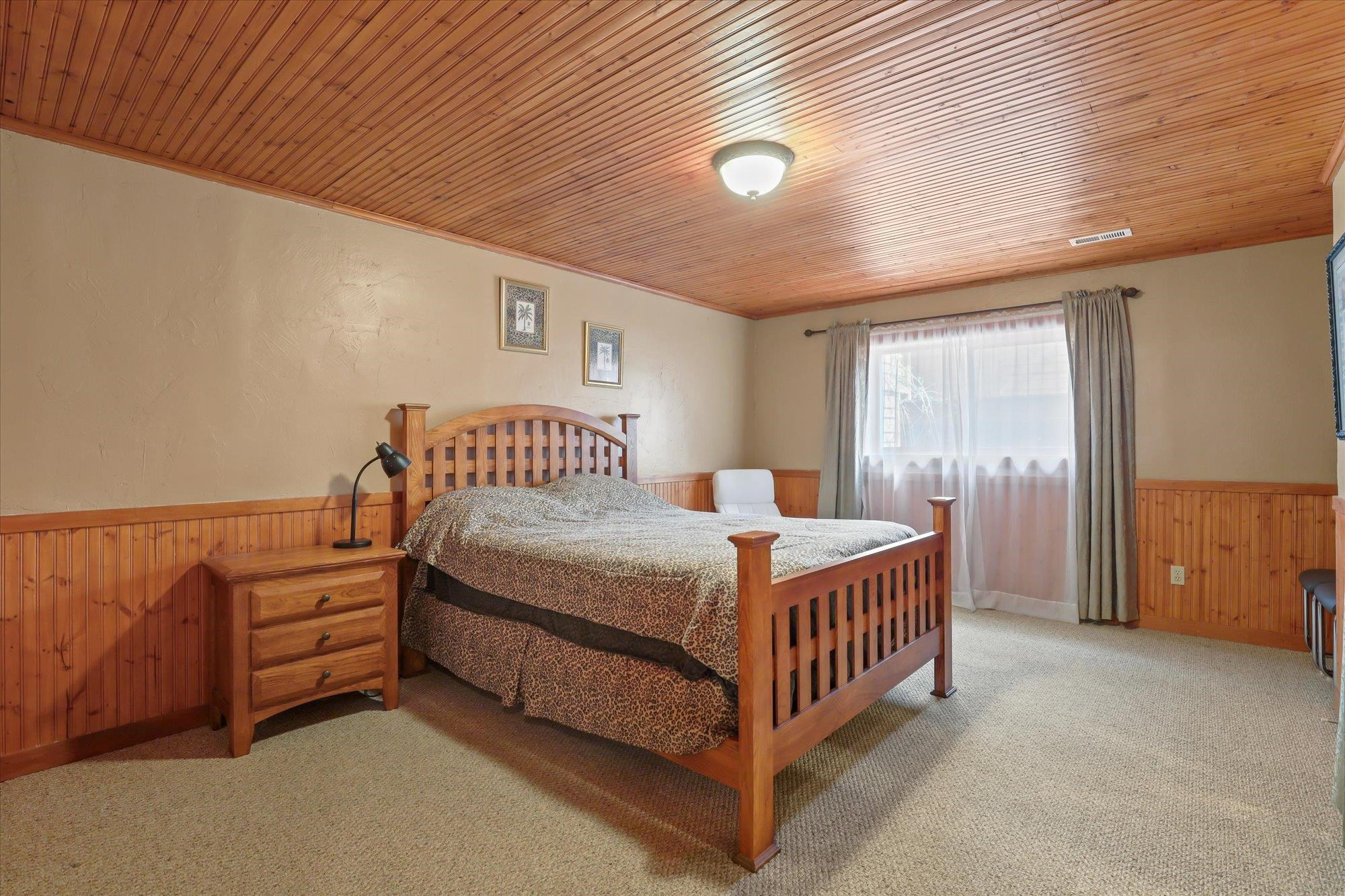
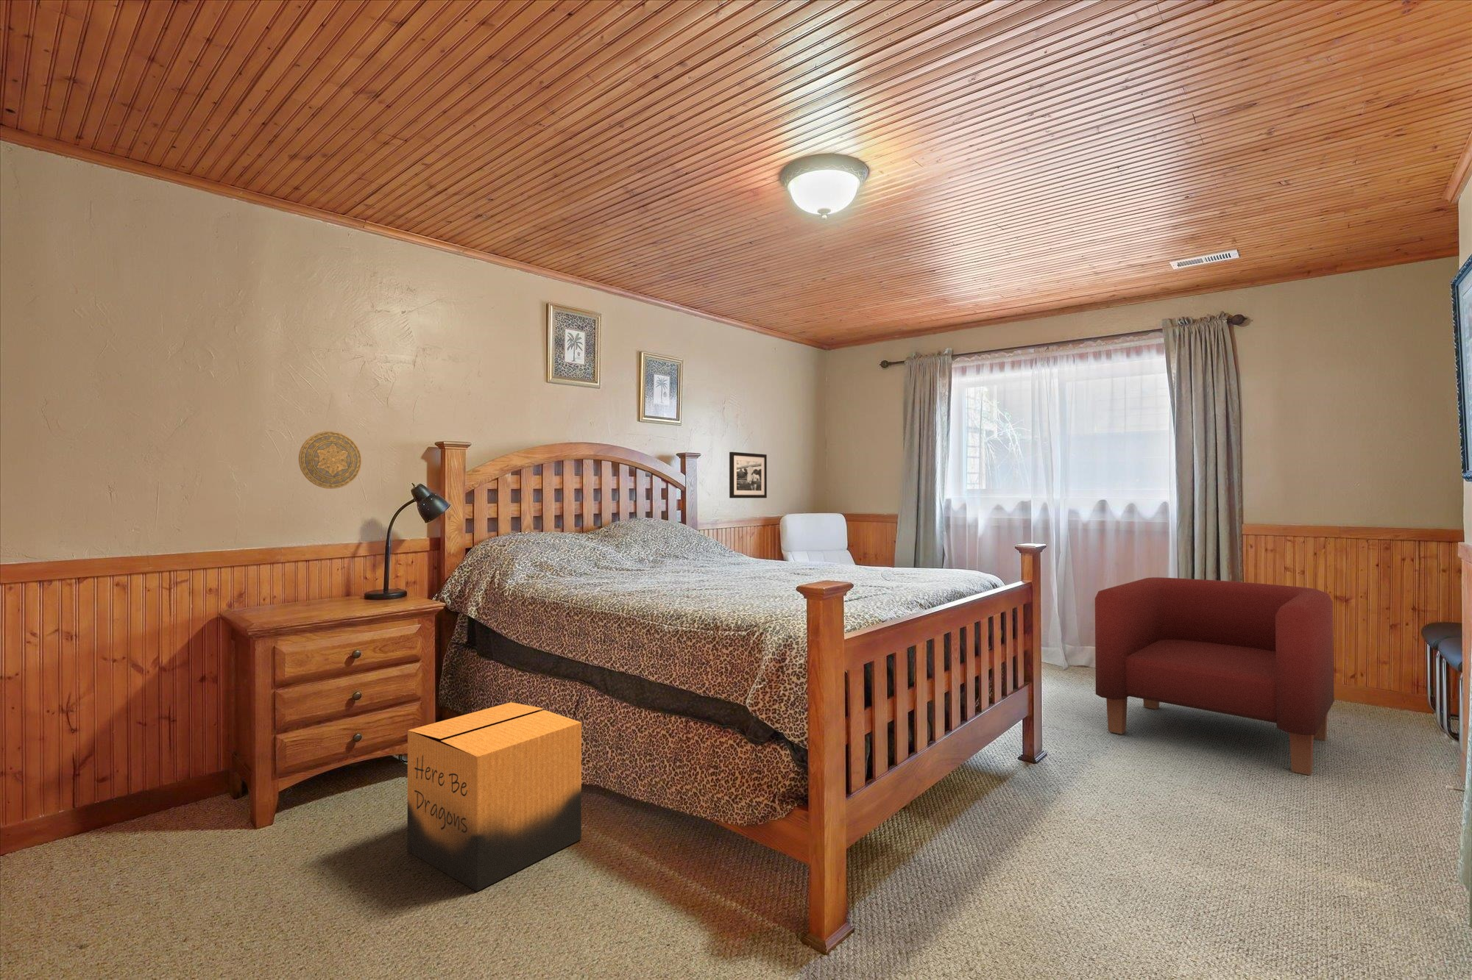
+ picture frame [729,452,767,499]
+ decorative plate [298,431,362,490]
+ cardboard box [406,701,582,891]
+ armchair [1094,576,1335,777]
